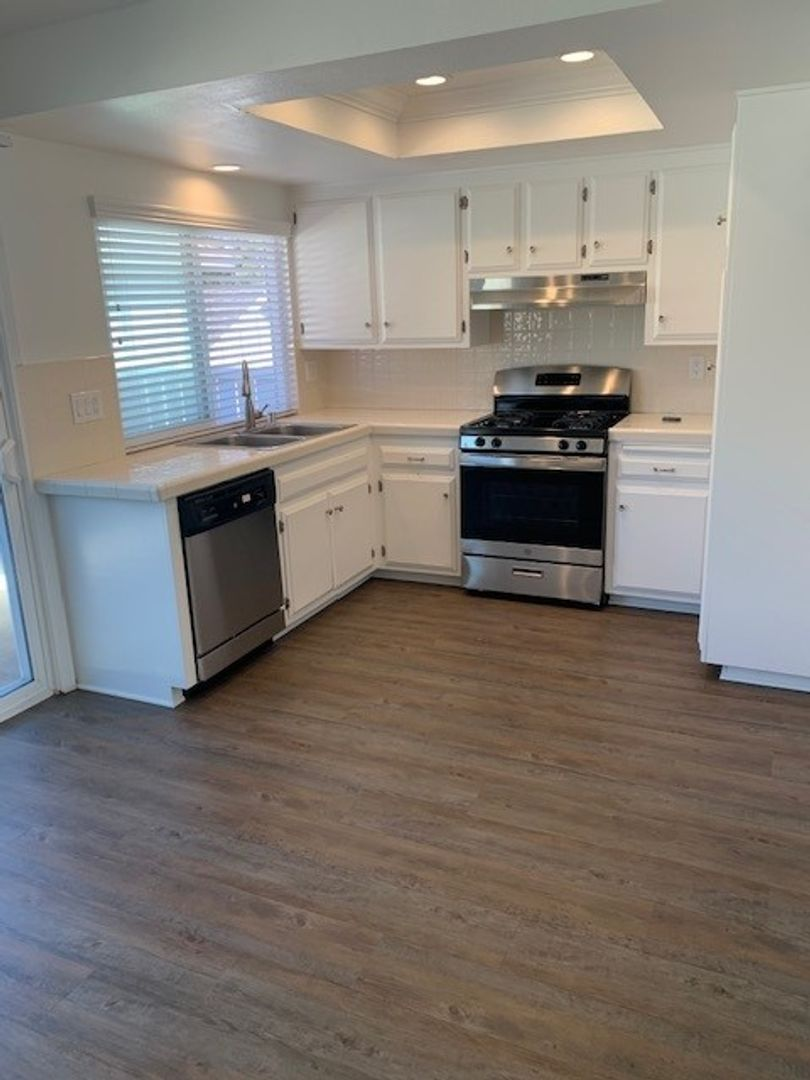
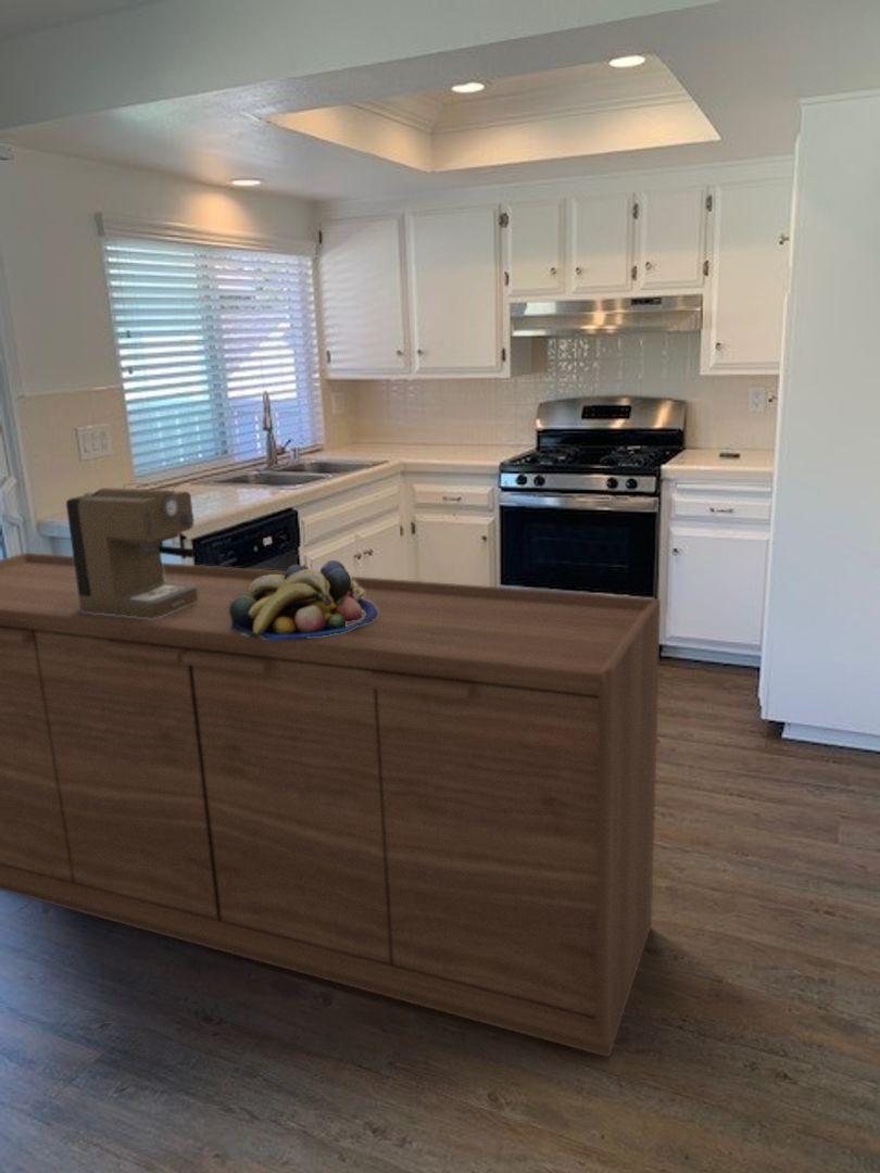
+ fruit bowl [229,559,378,640]
+ sideboard [0,552,662,1059]
+ coffee maker [65,482,199,618]
